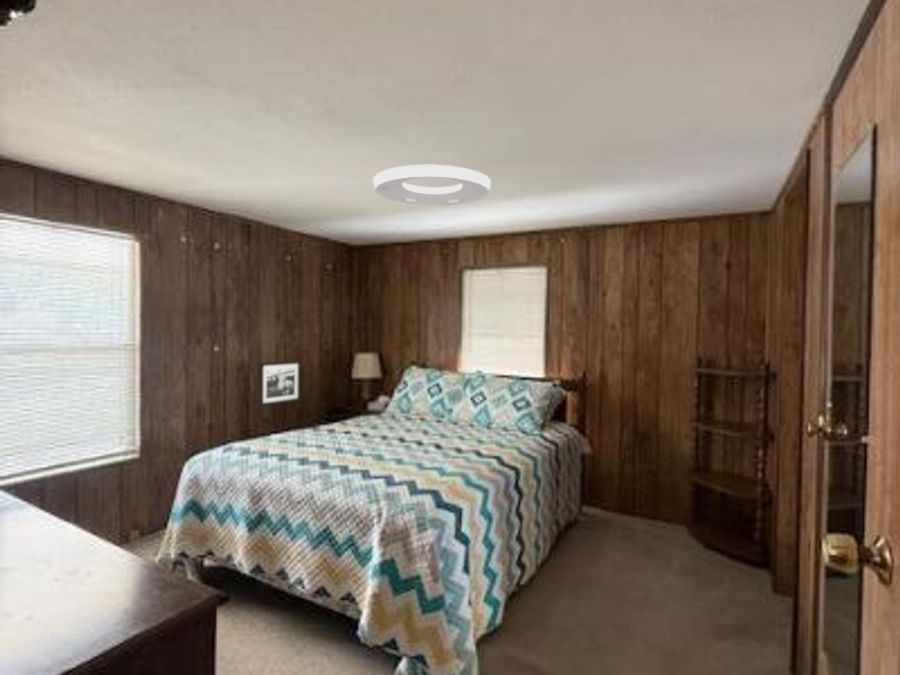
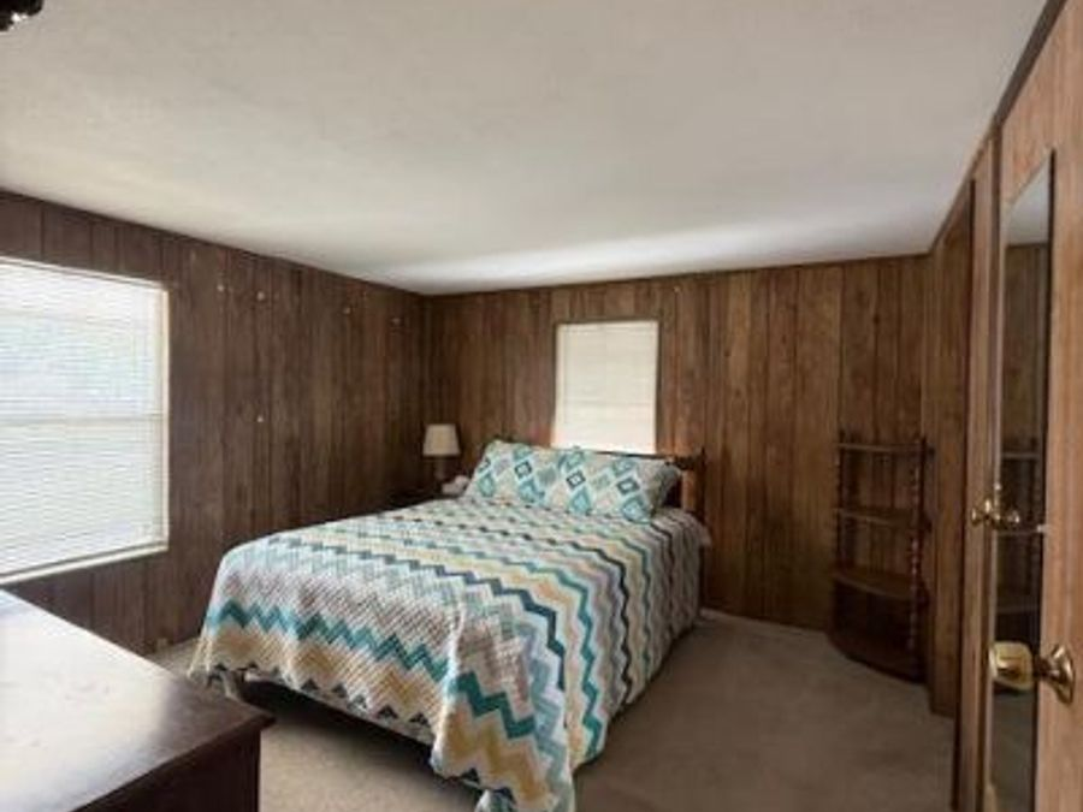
- ceiling light [372,164,492,206]
- picture frame [258,359,302,408]
